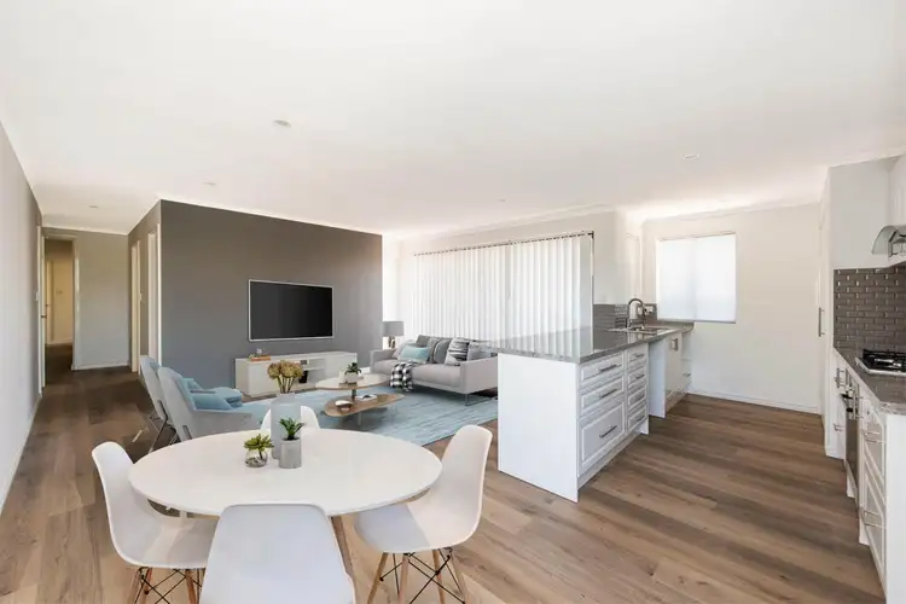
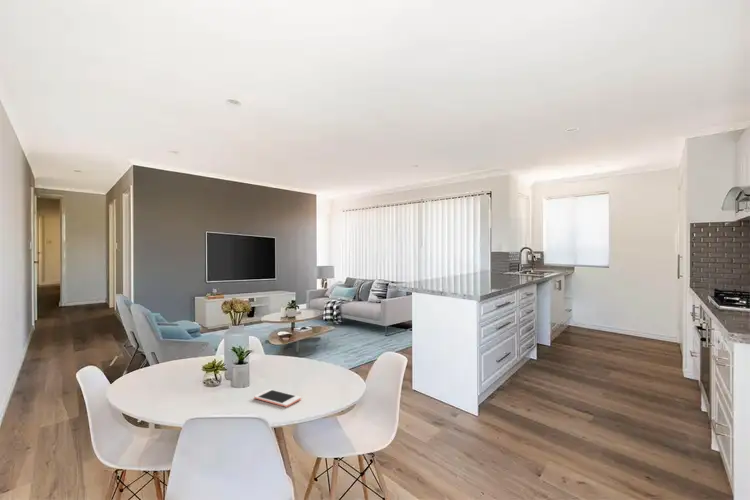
+ cell phone [253,388,302,408]
